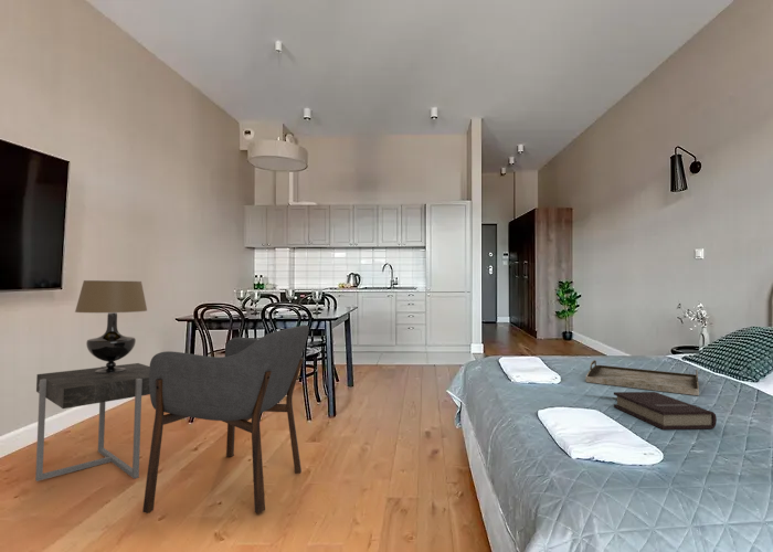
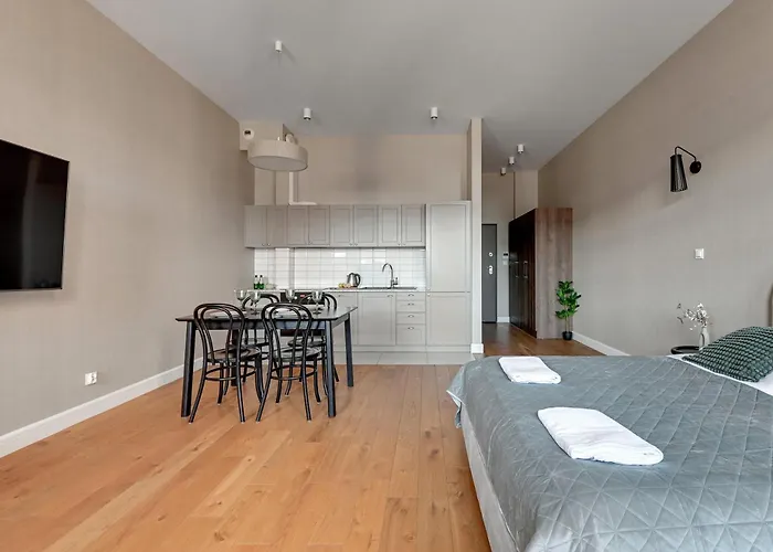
- armchair [141,325,310,514]
- book [613,391,718,431]
- serving tray [585,359,700,396]
- table lamp [74,279,149,373]
- side table [34,362,150,482]
